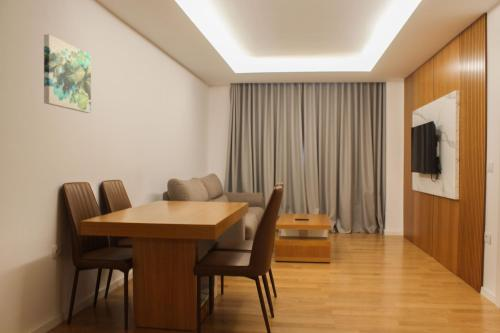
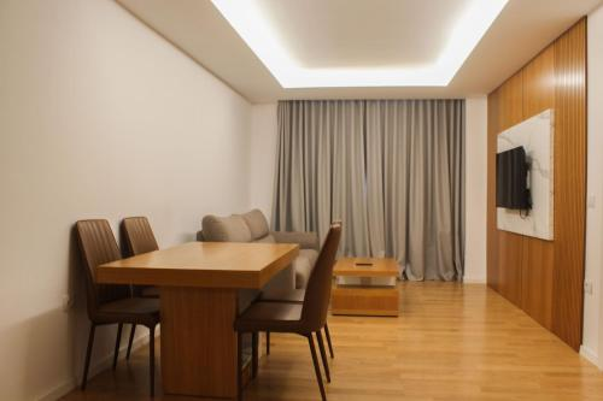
- wall art [43,33,92,114]
